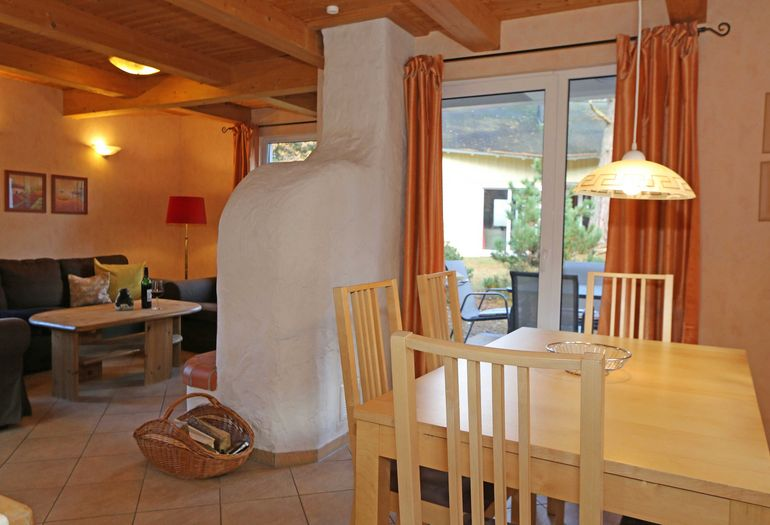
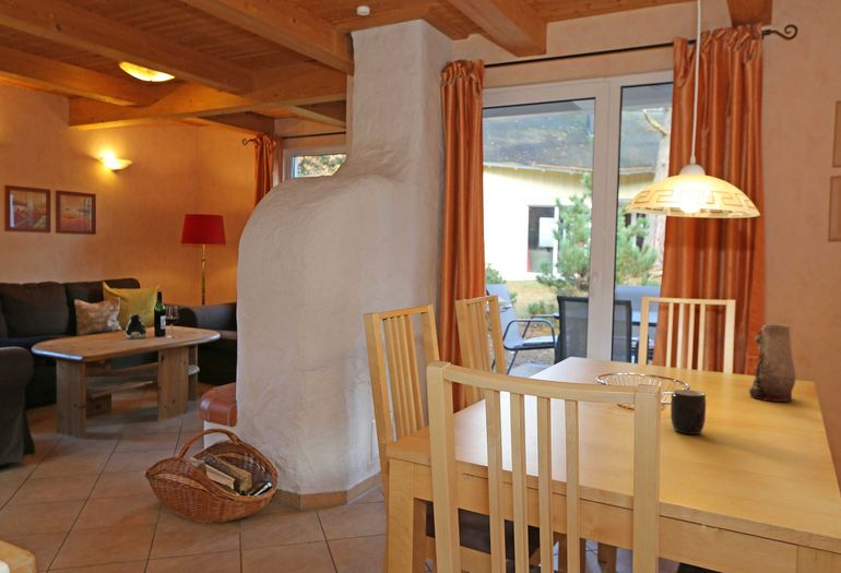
+ vase [748,324,797,403]
+ mug [670,389,707,435]
